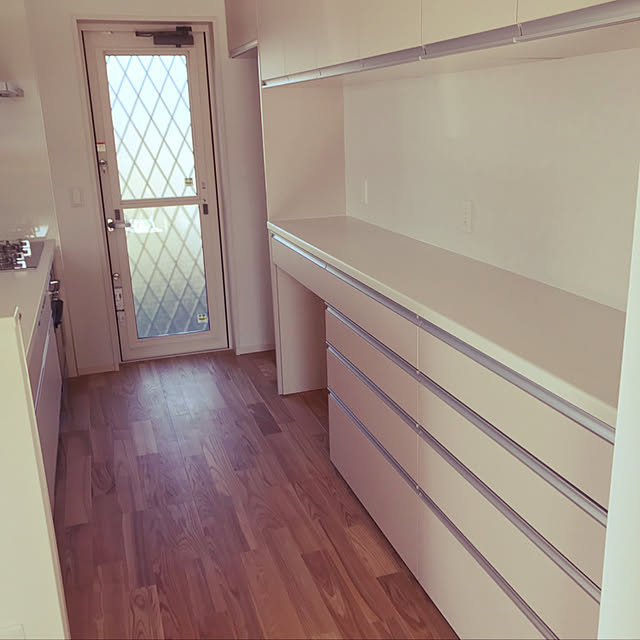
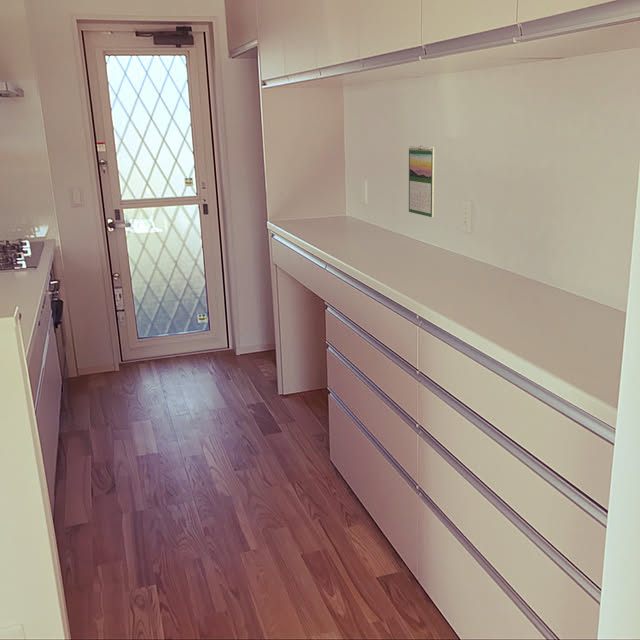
+ calendar [408,144,435,218]
